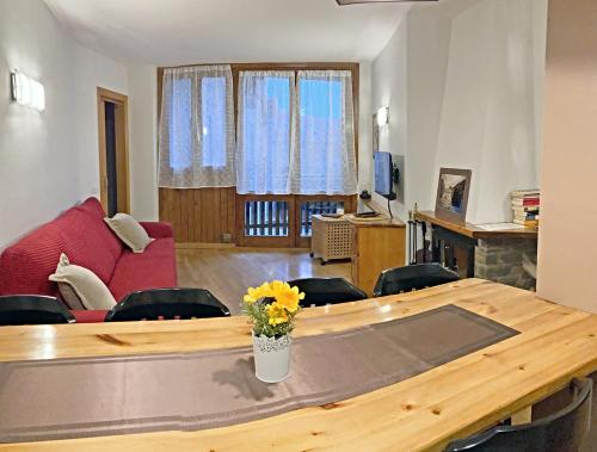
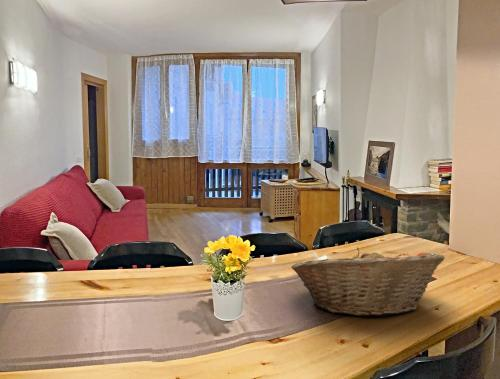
+ fruit basket [290,247,446,317]
